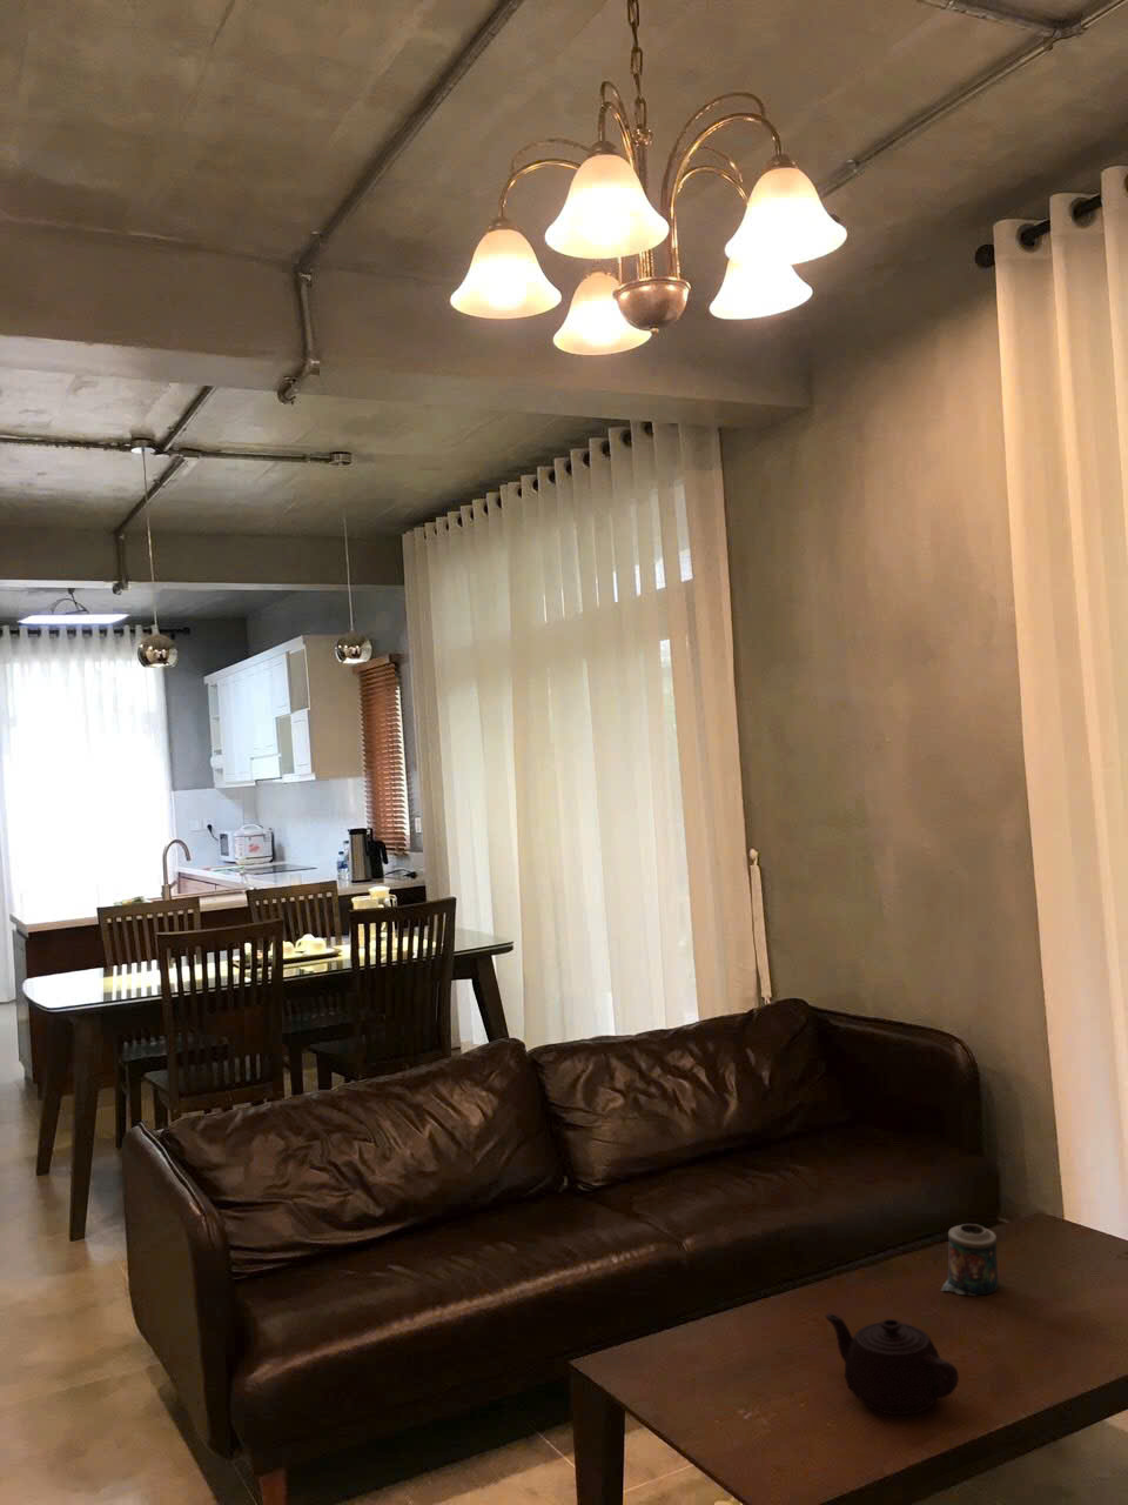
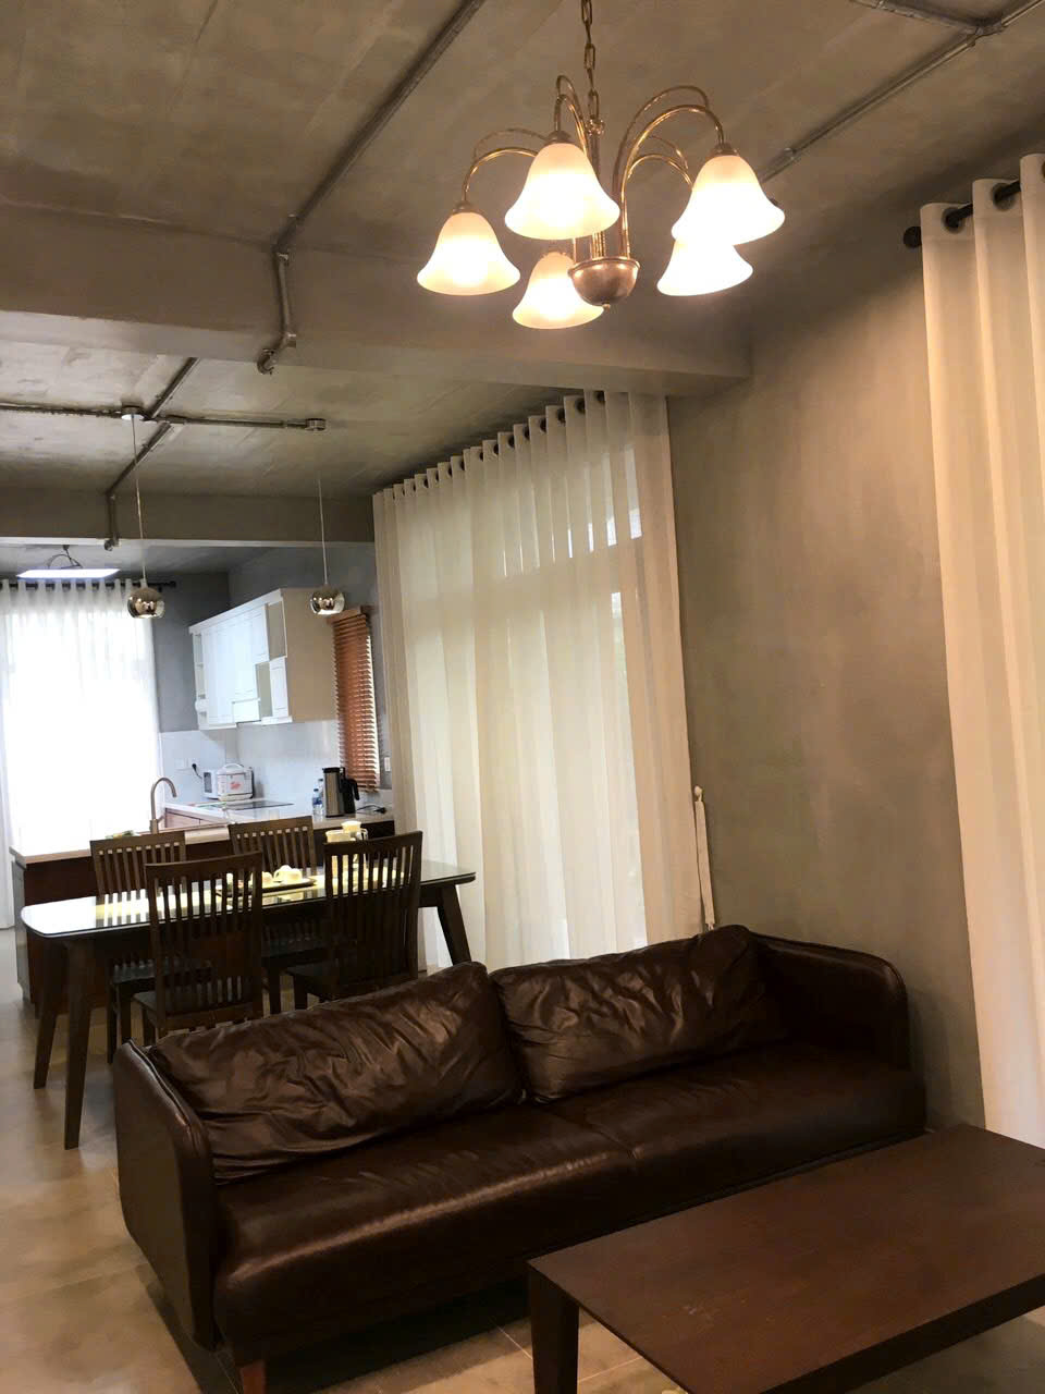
- candle [940,1223,999,1296]
- teapot [825,1312,960,1416]
